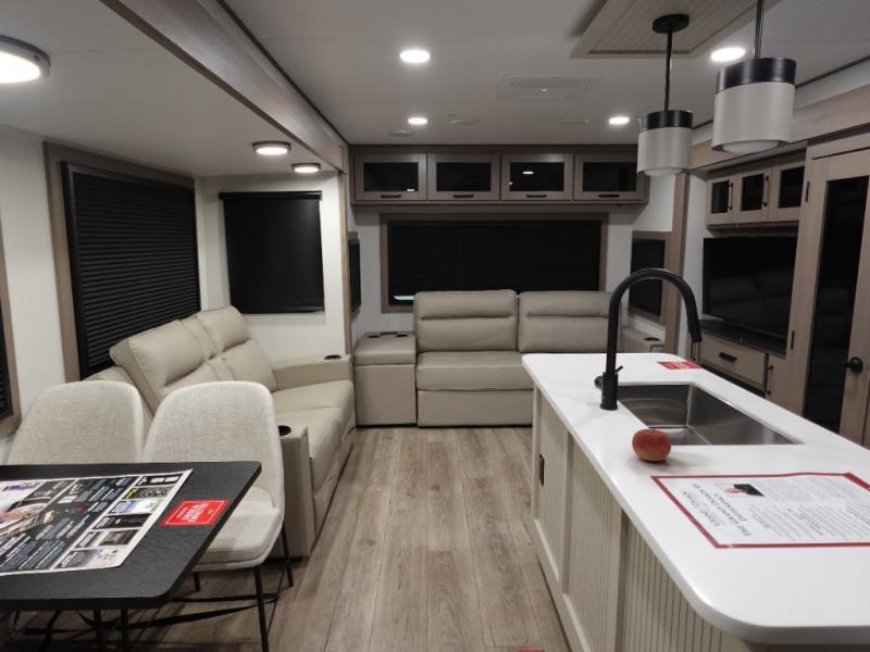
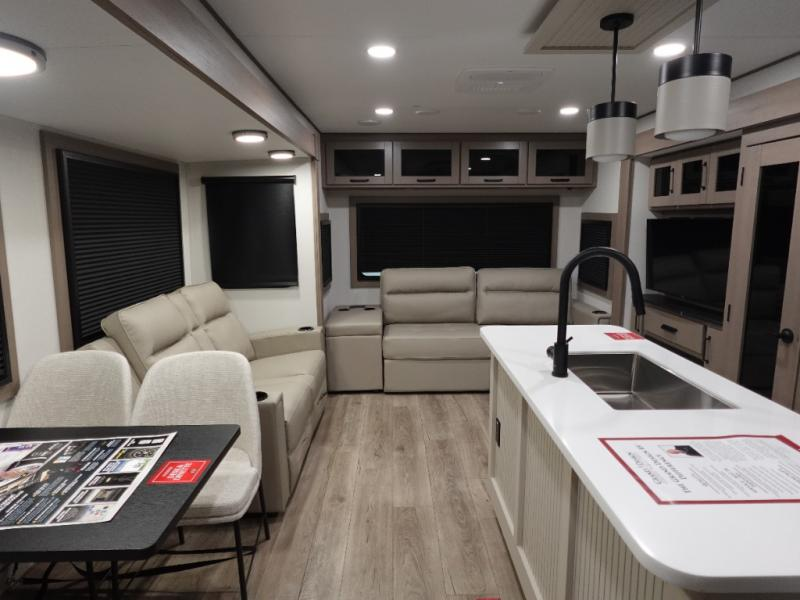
- fruit [631,427,672,462]
